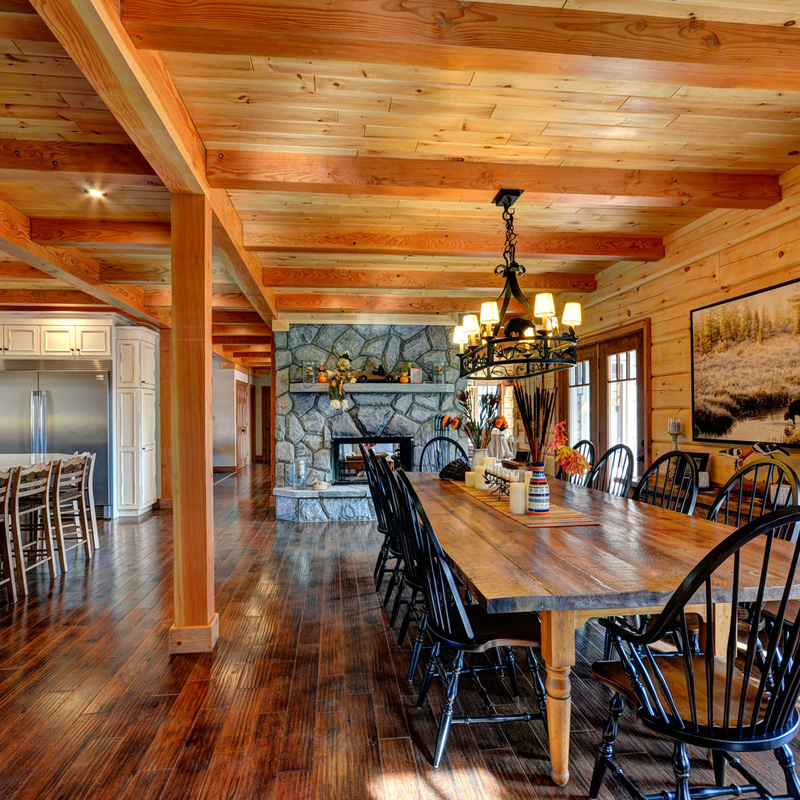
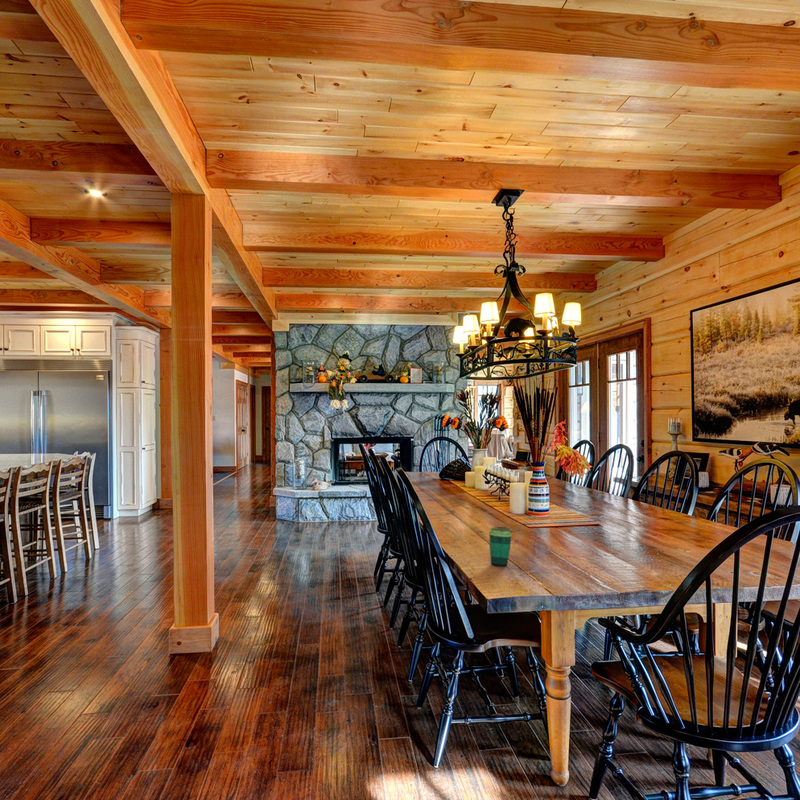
+ cup [488,526,513,567]
